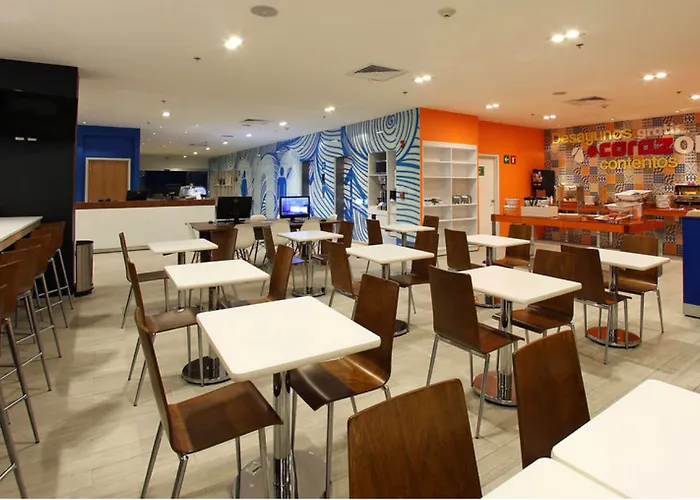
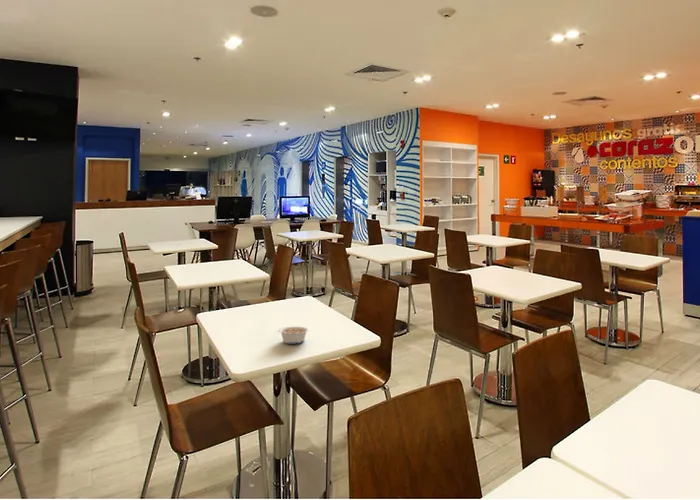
+ legume [277,326,310,345]
